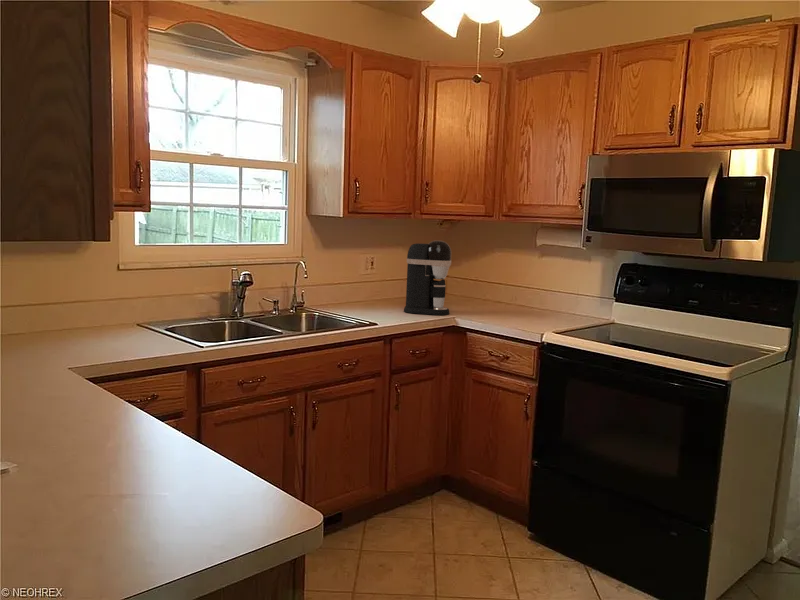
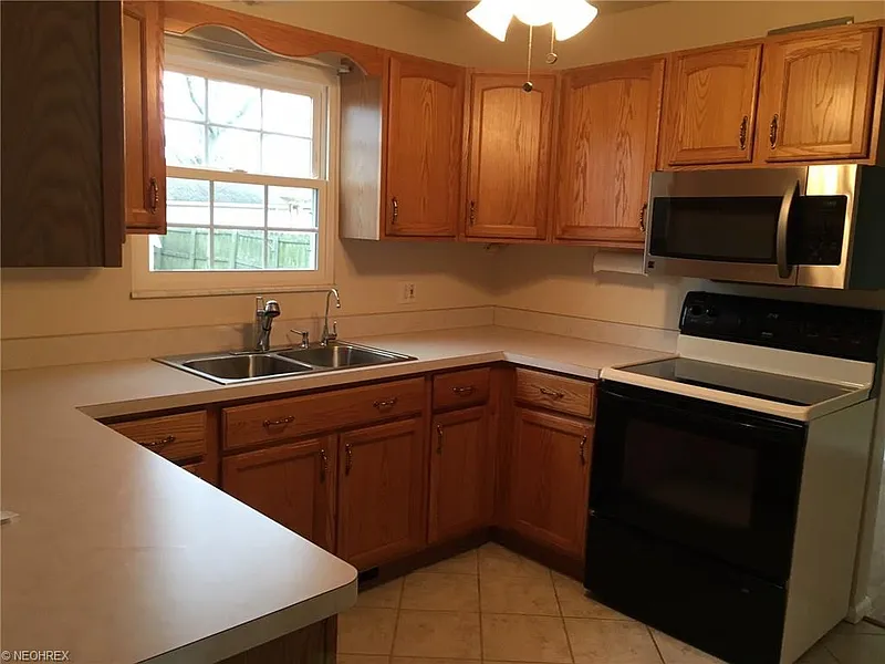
- coffee maker [403,240,452,316]
